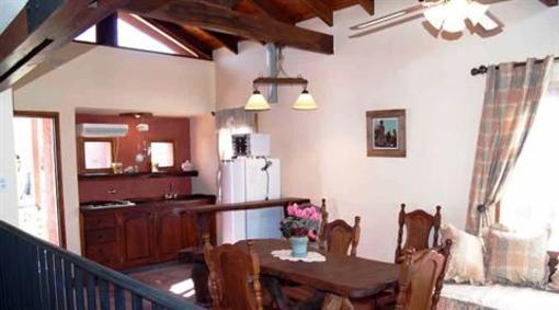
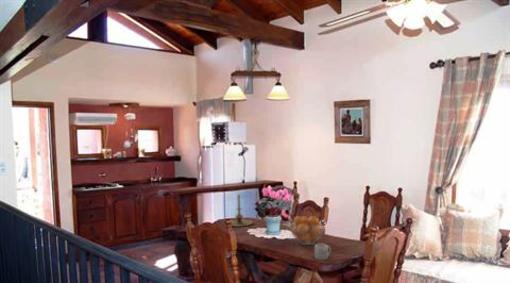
+ candle holder [230,194,254,228]
+ fruit basket [287,215,327,246]
+ mug [314,243,332,261]
